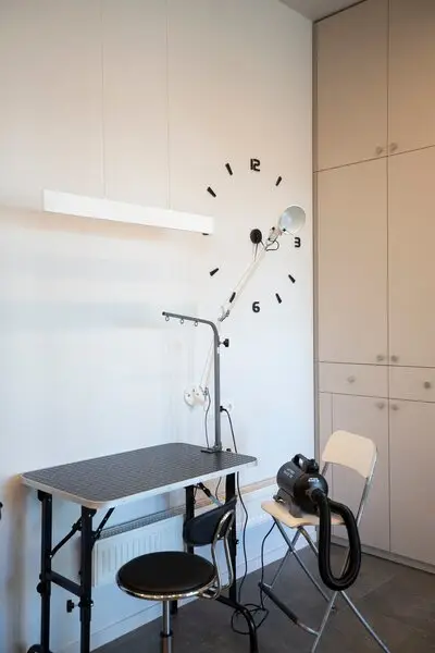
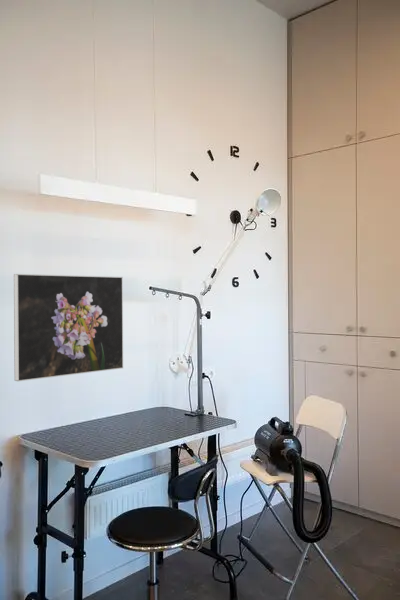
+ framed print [13,273,124,382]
